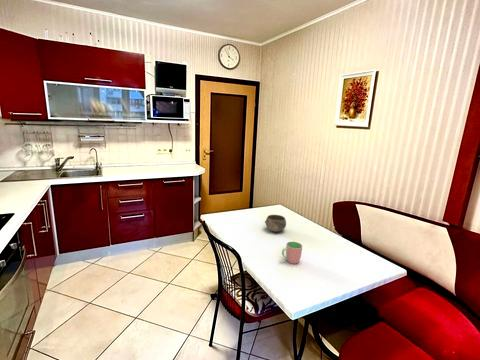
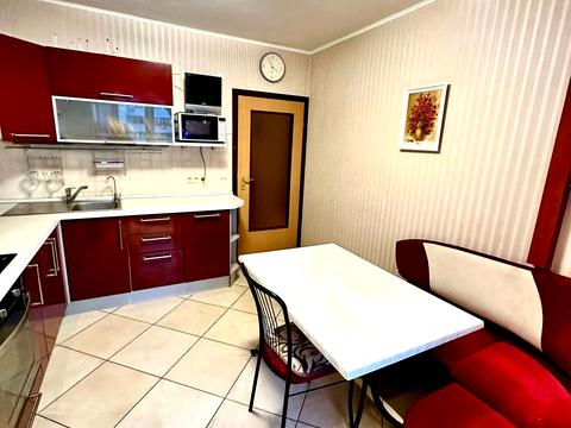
- bowl [264,214,287,233]
- cup [281,241,303,265]
